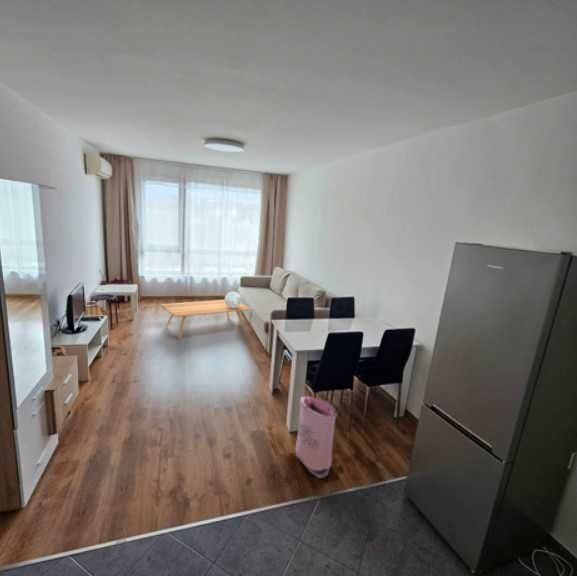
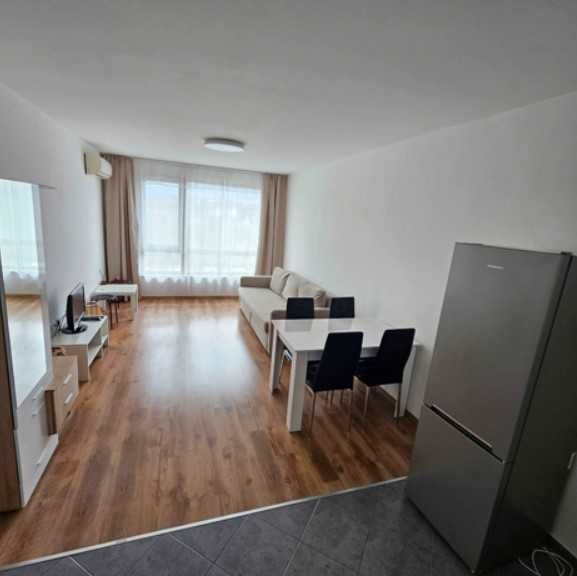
- coffee table [160,299,251,340]
- bag [294,395,338,479]
- decorative globe [224,291,242,308]
